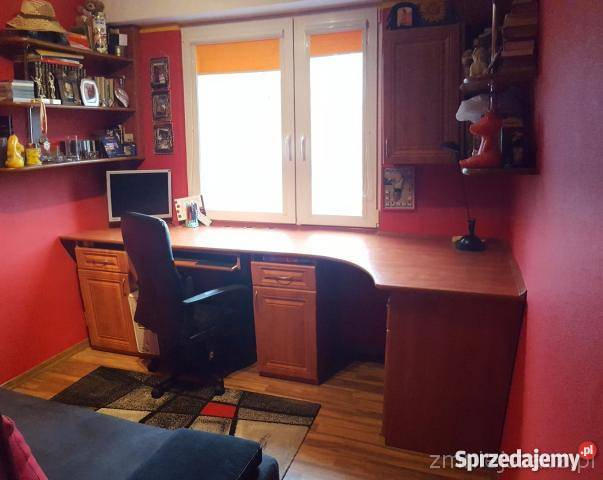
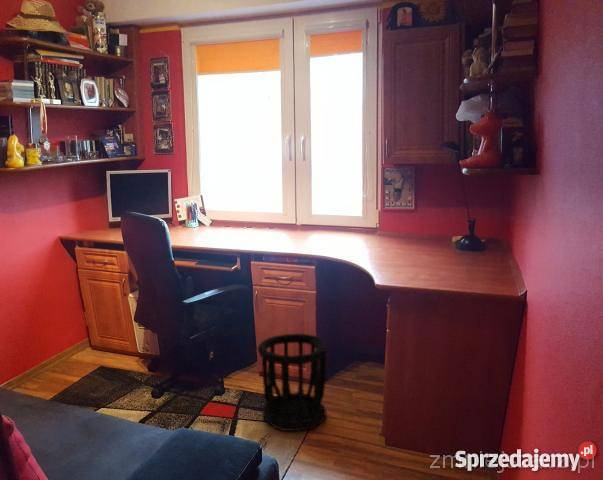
+ wastebasket [257,333,329,432]
